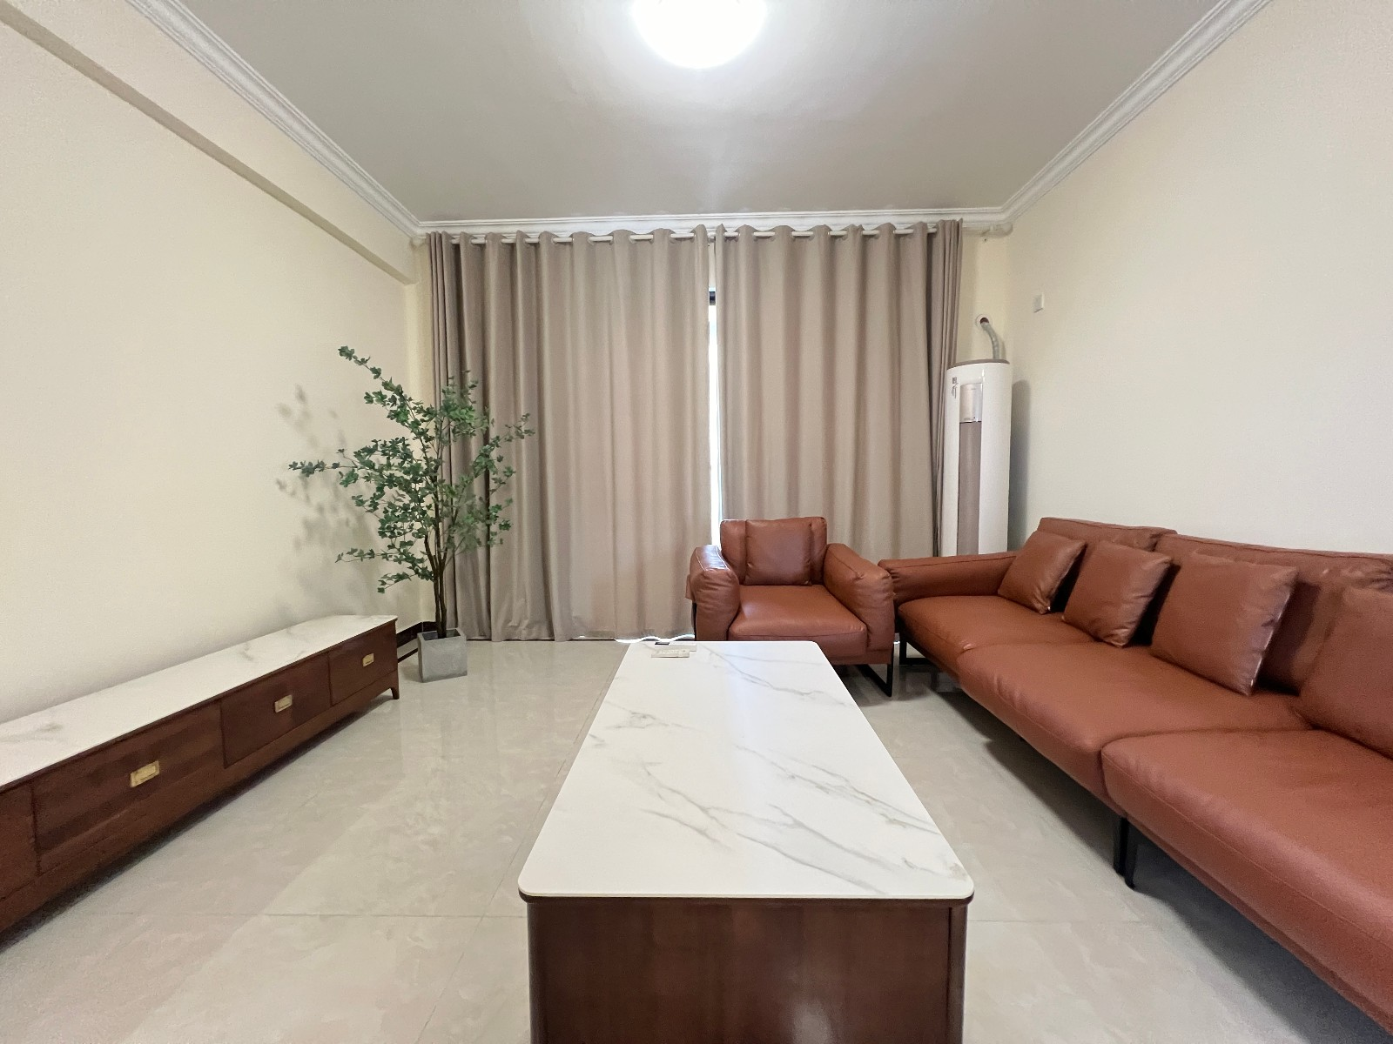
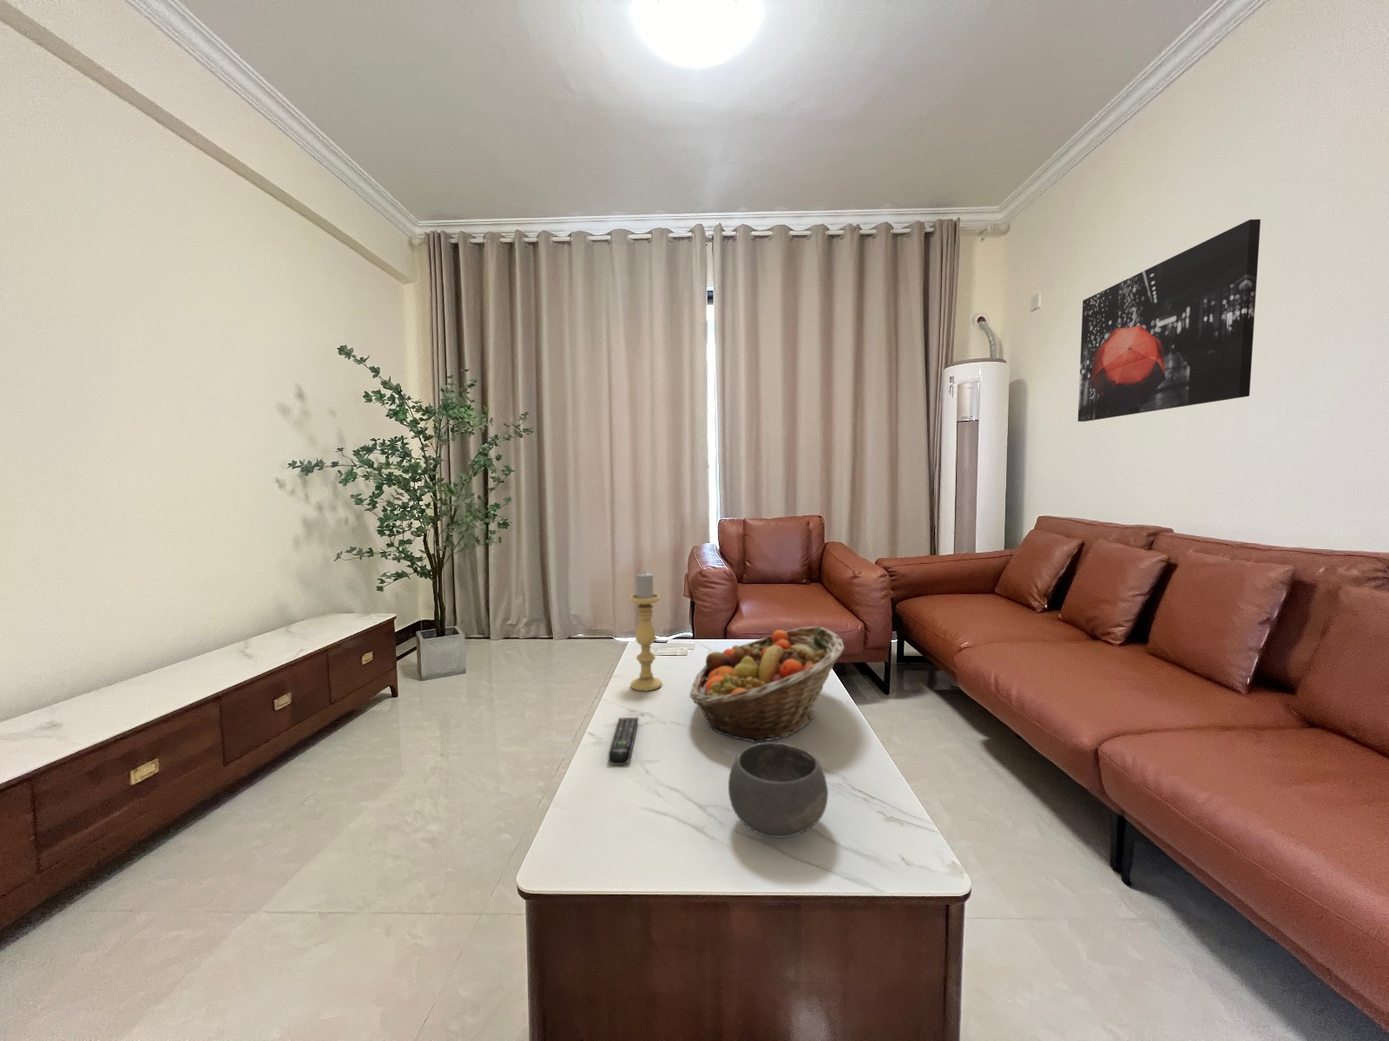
+ fruit basket [688,625,845,745]
+ candle holder [629,571,663,691]
+ wall art [1077,219,1261,422]
+ bowl [727,741,829,839]
+ remote control [608,716,640,767]
